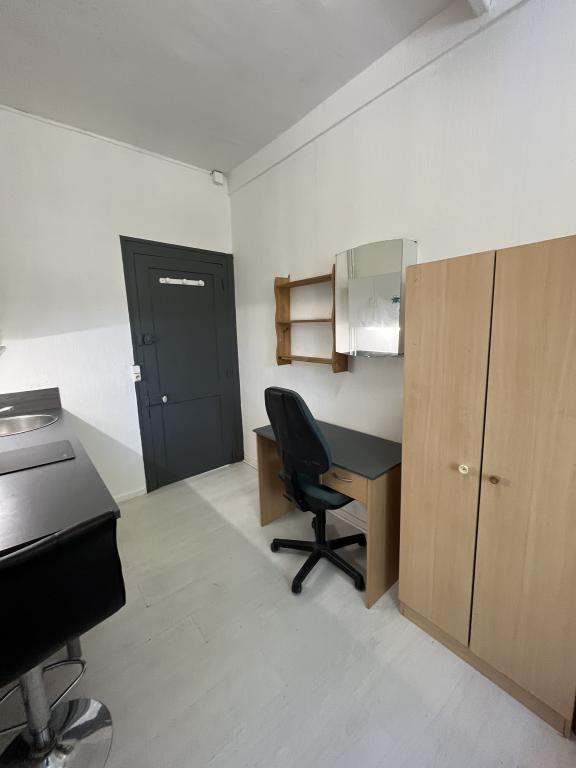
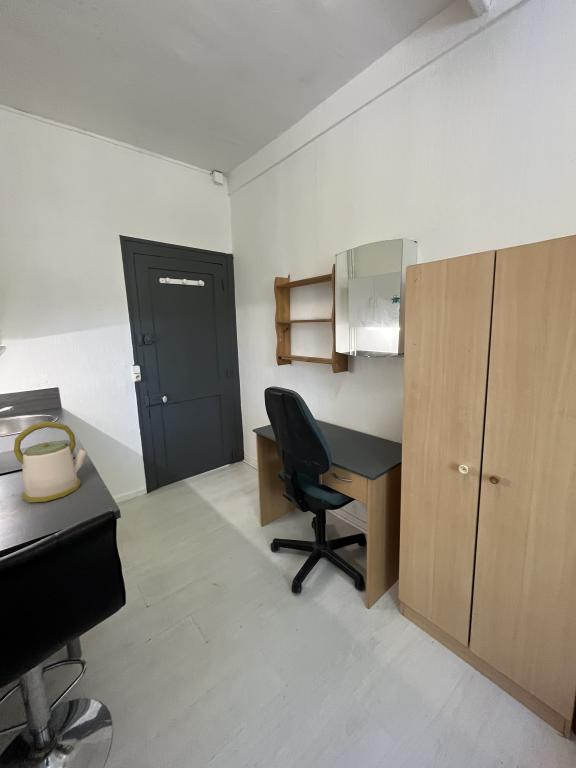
+ kettle [13,420,88,503]
